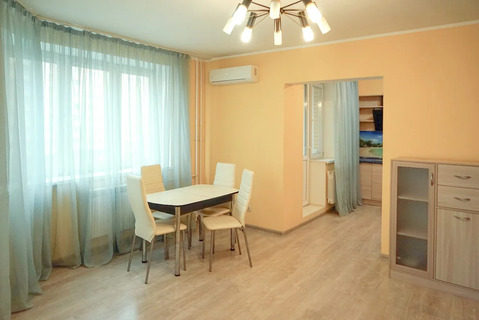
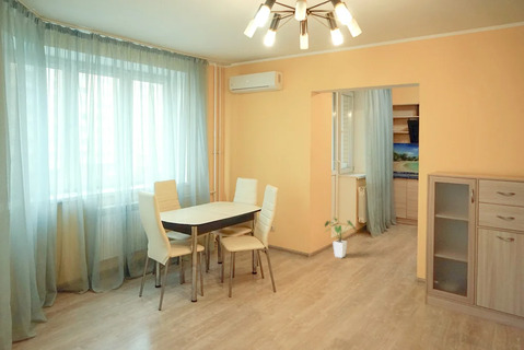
+ house plant [323,215,358,259]
